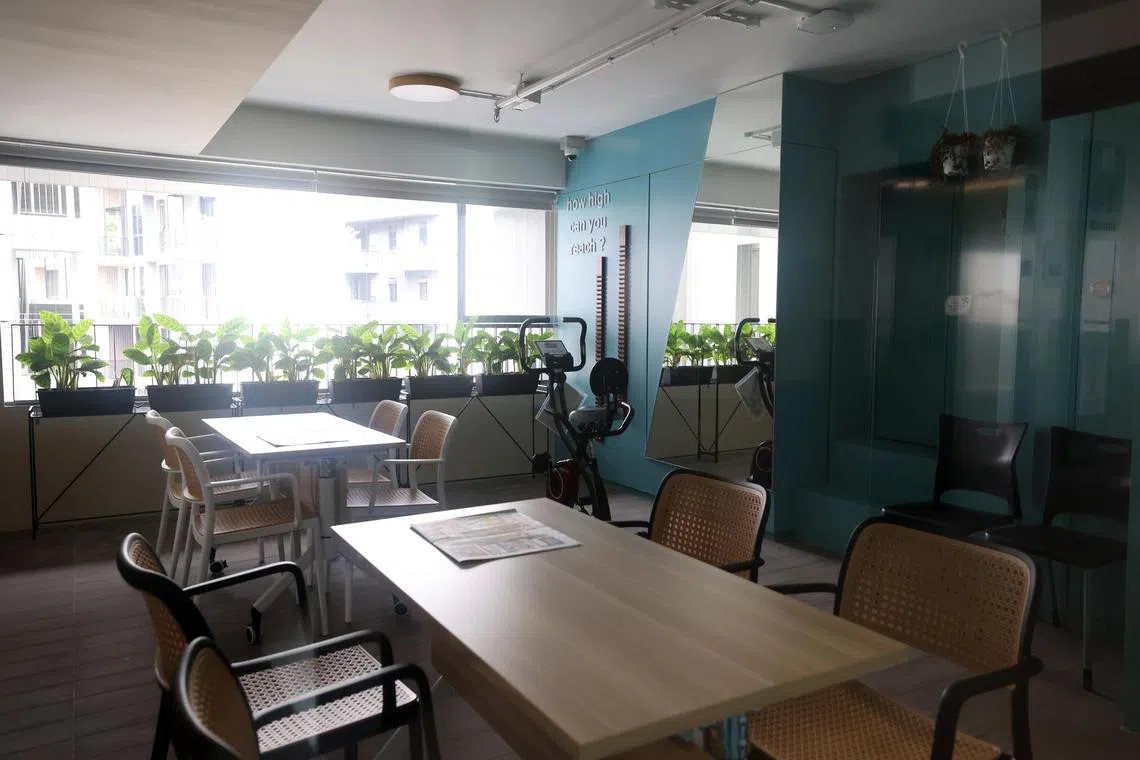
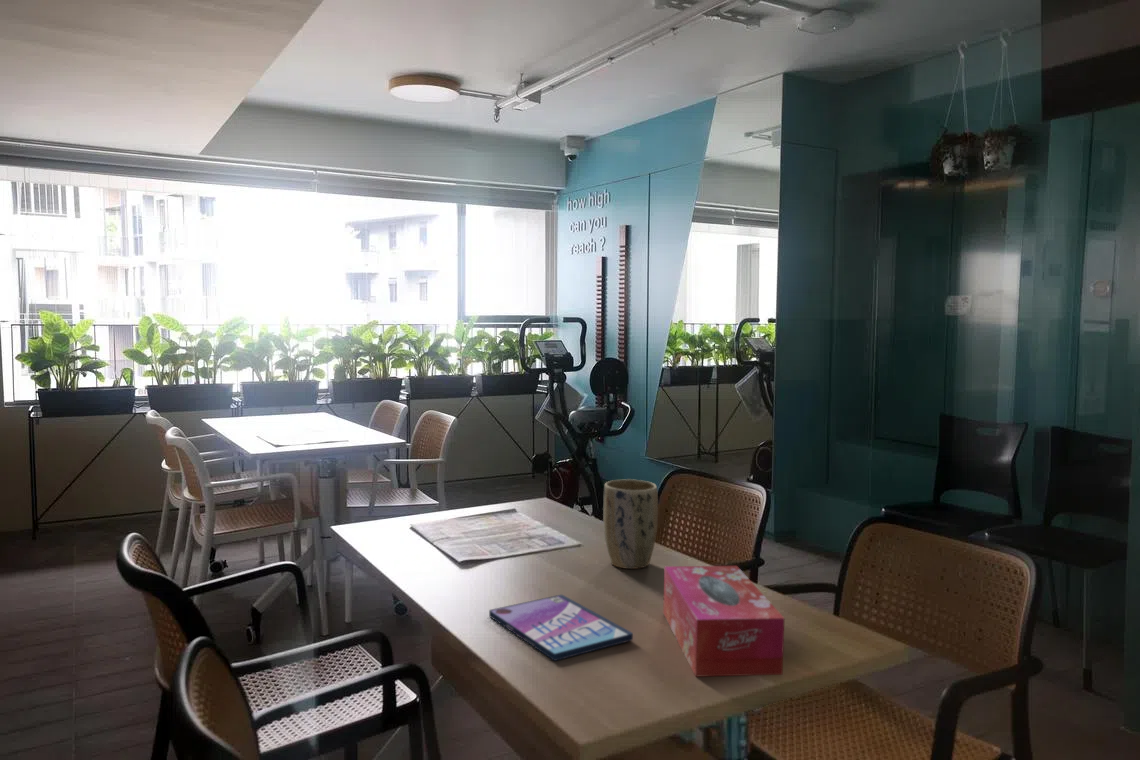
+ video game case [488,594,634,662]
+ plant pot [602,478,659,570]
+ tissue box [662,565,786,678]
